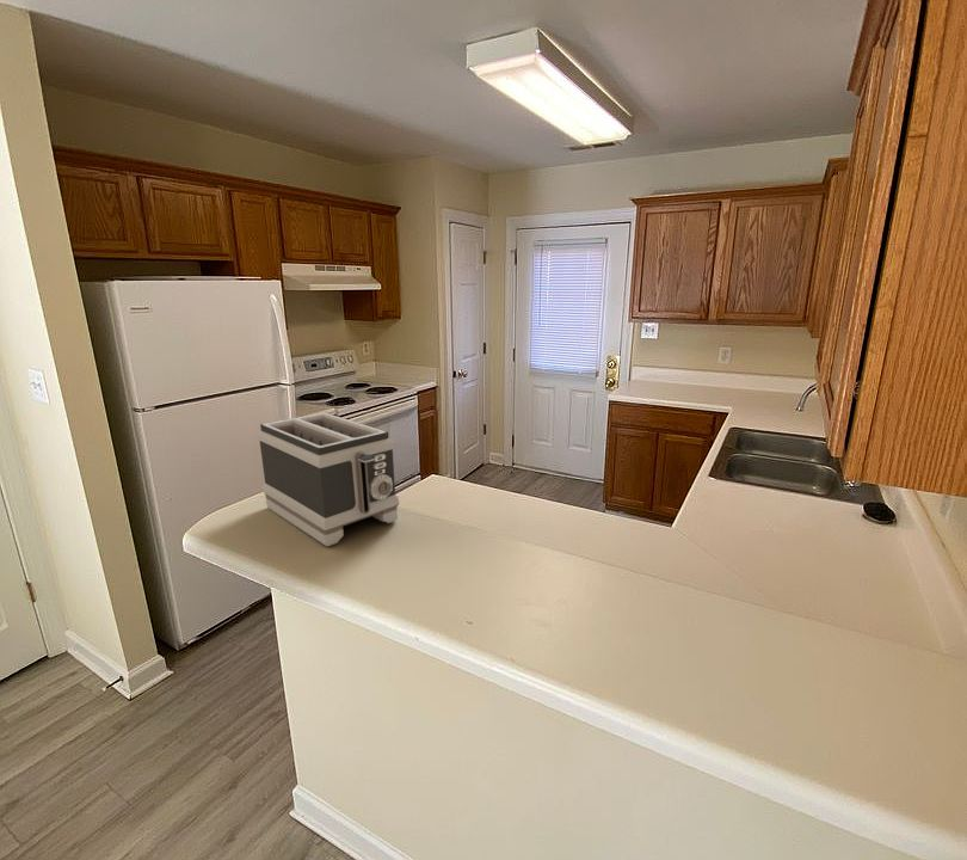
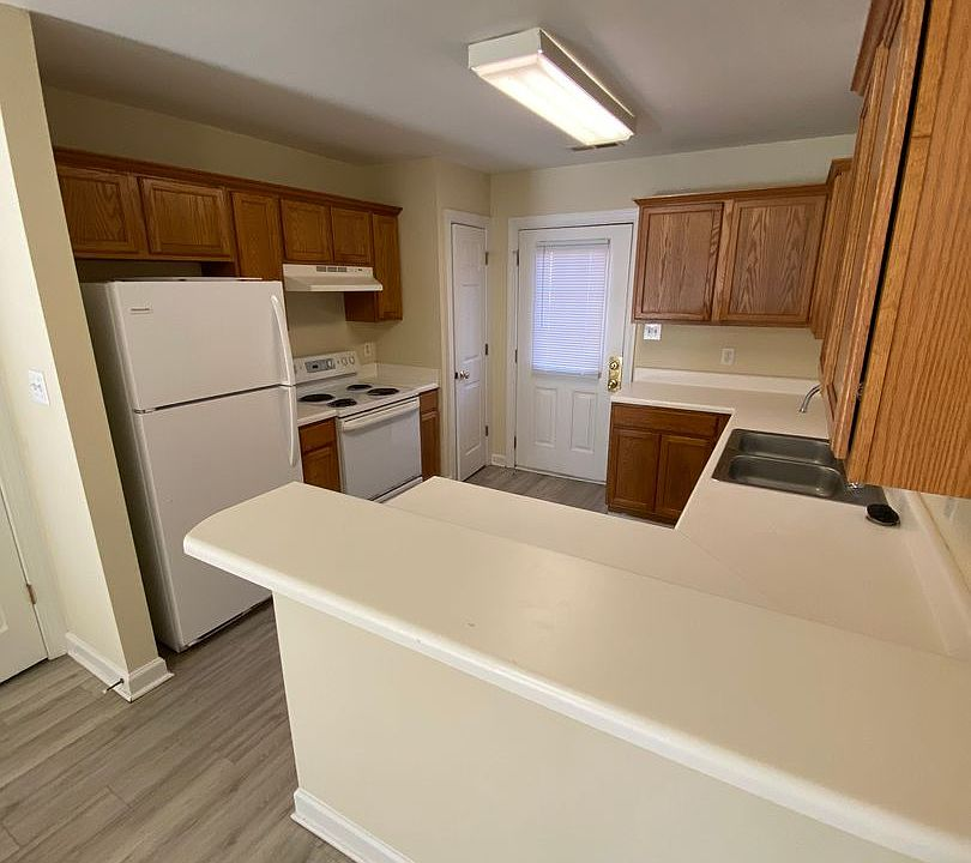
- toaster [255,411,400,547]
